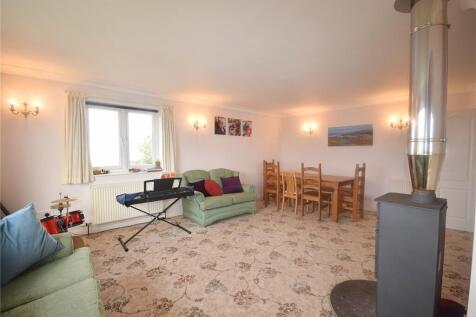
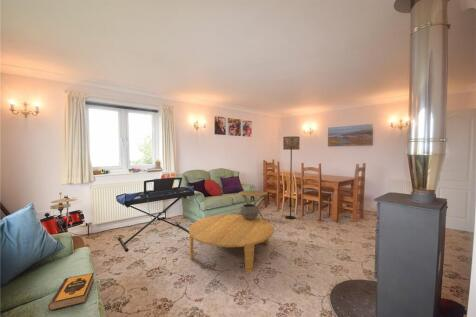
+ hardback book [47,272,95,312]
+ ceramic pot [239,203,259,220]
+ floor lamp [282,135,301,220]
+ side table [238,190,269,220]
+ coffee table [188,213,275,274]
